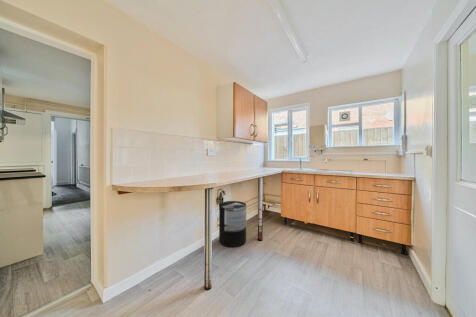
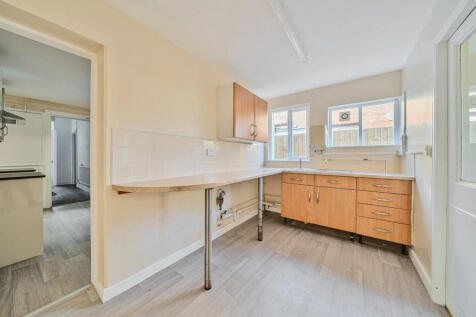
- trash can [218,200,247,248]
